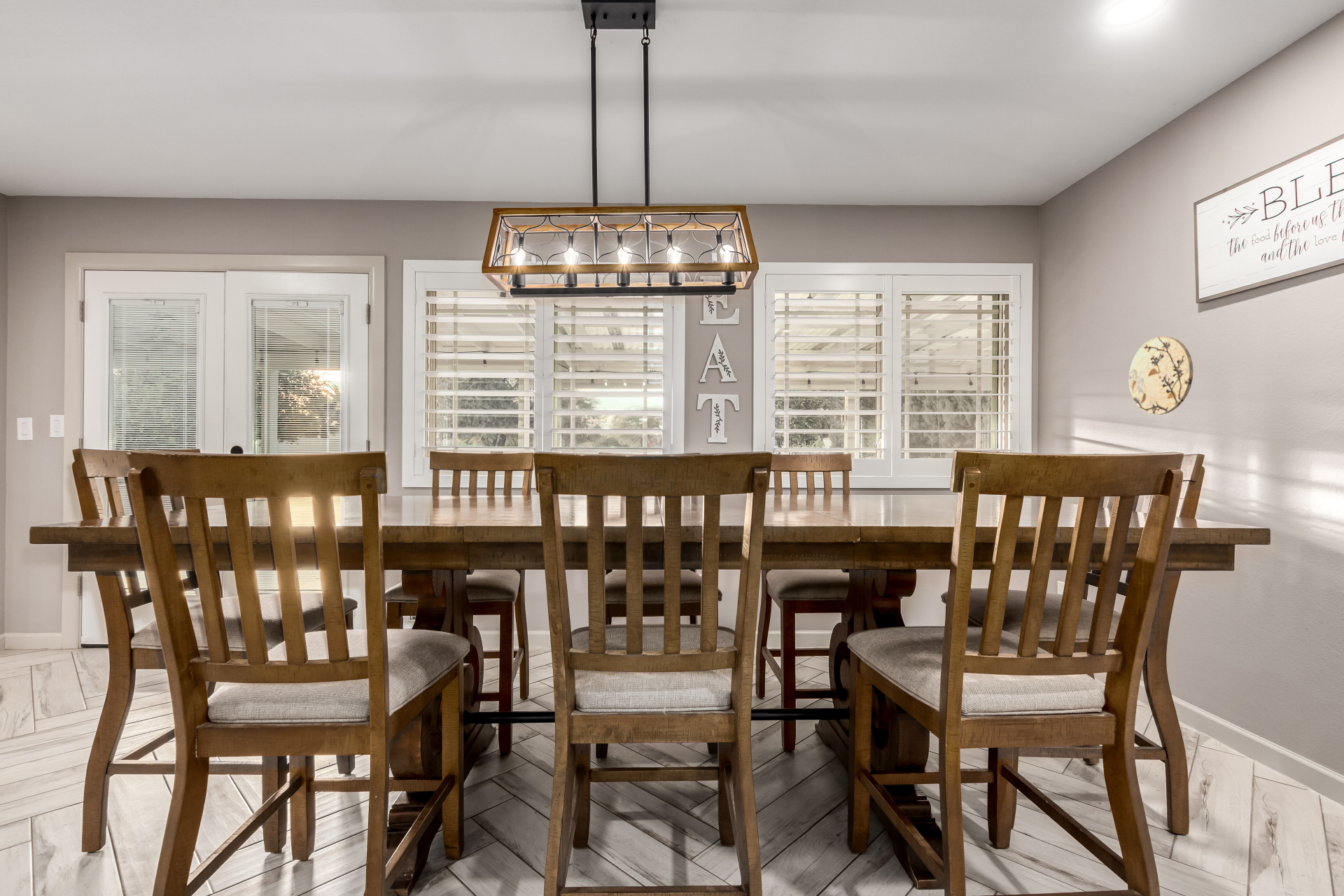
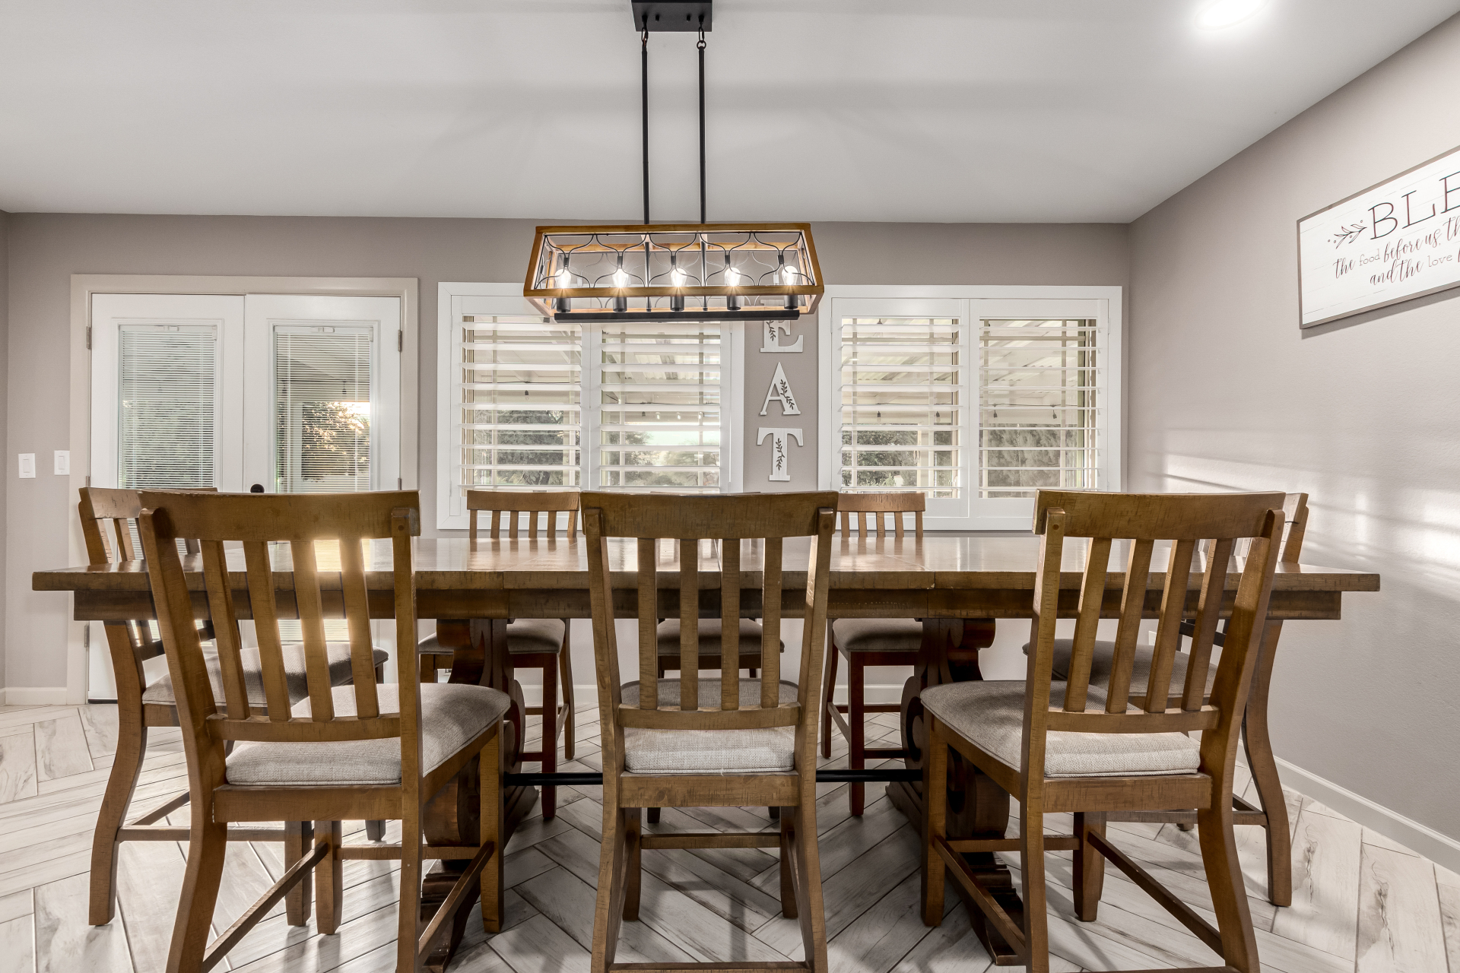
- decorative plate [1128,336,1194,415]
